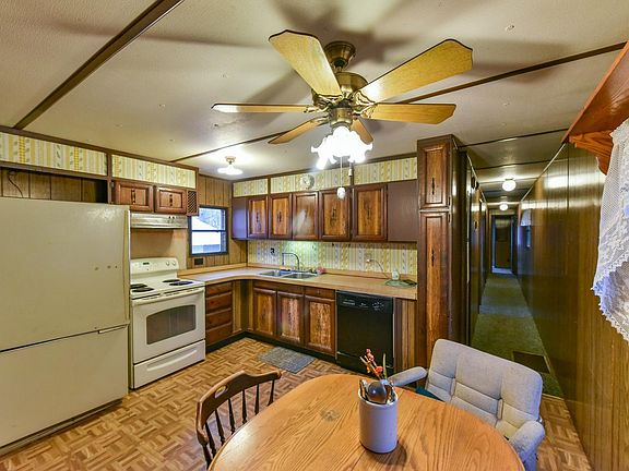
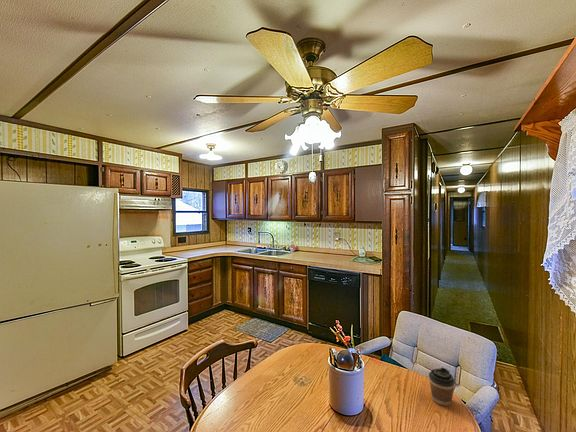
+ coffee cup [428,366,456,407]
